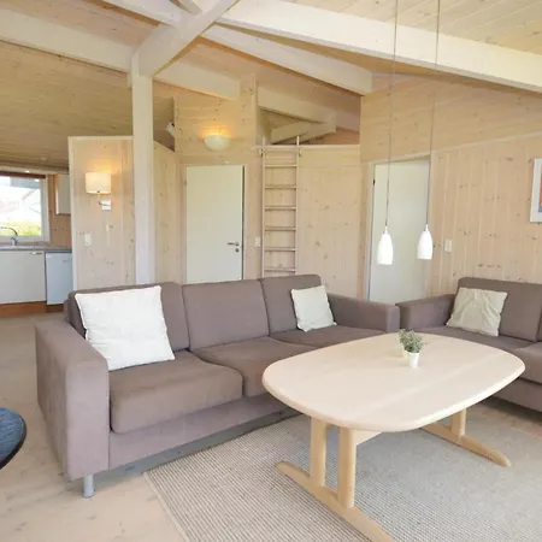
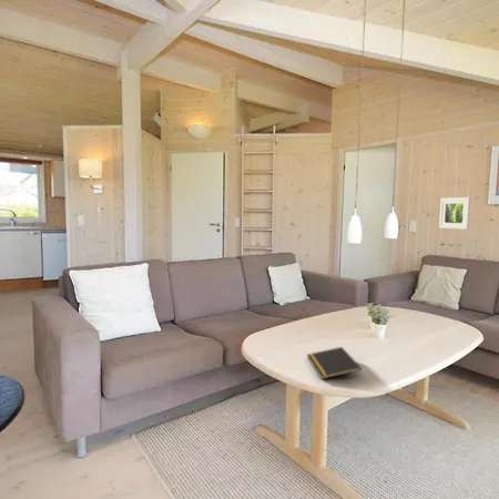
+ notepad [306,346,363,380]
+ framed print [438,196,471,231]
